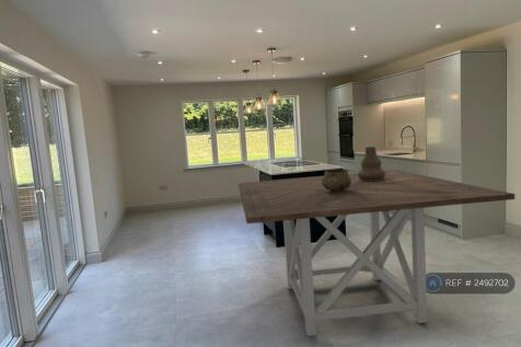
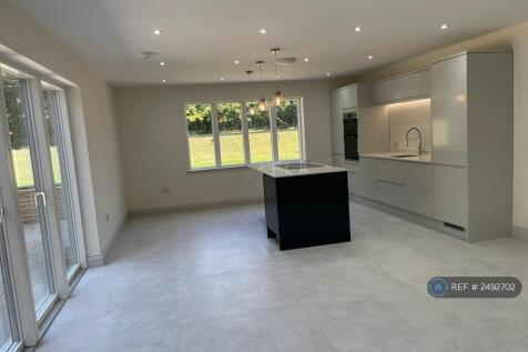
- vase [357,146,386,181]
- dining table [238,169,516,337]
- decorative bowl [322,169,351,192]
